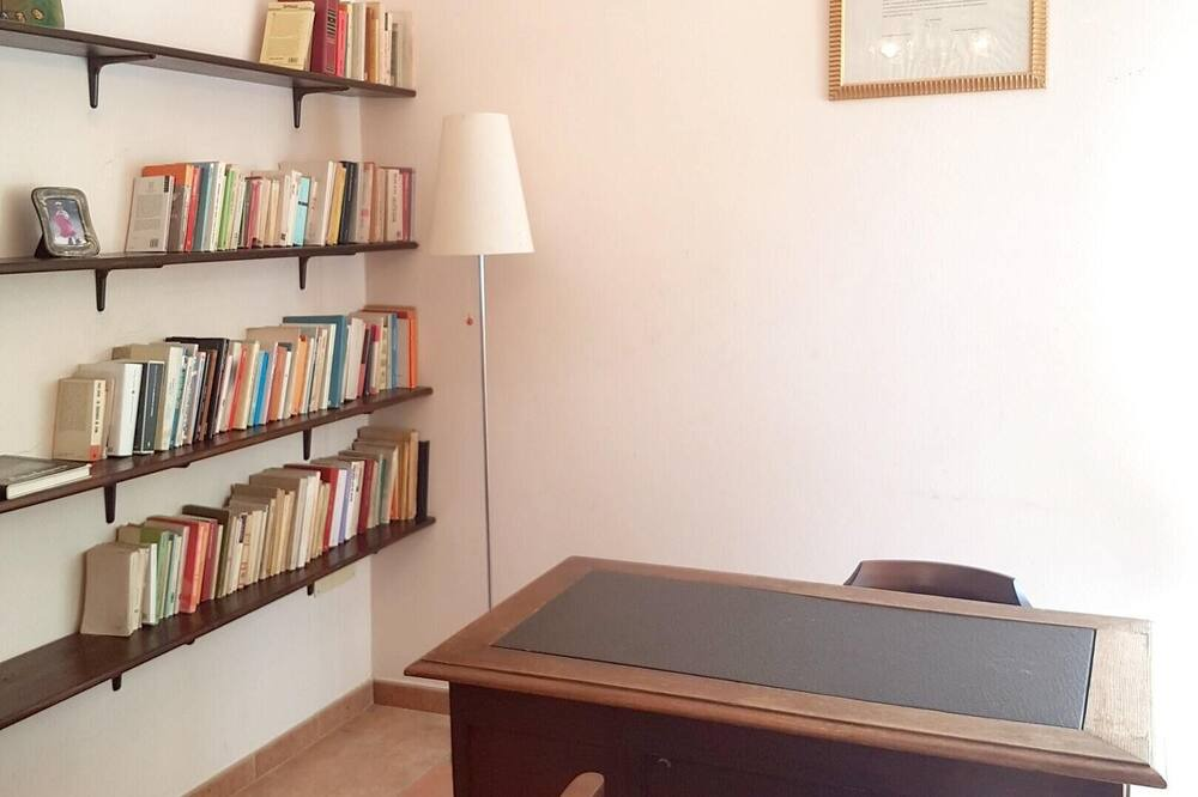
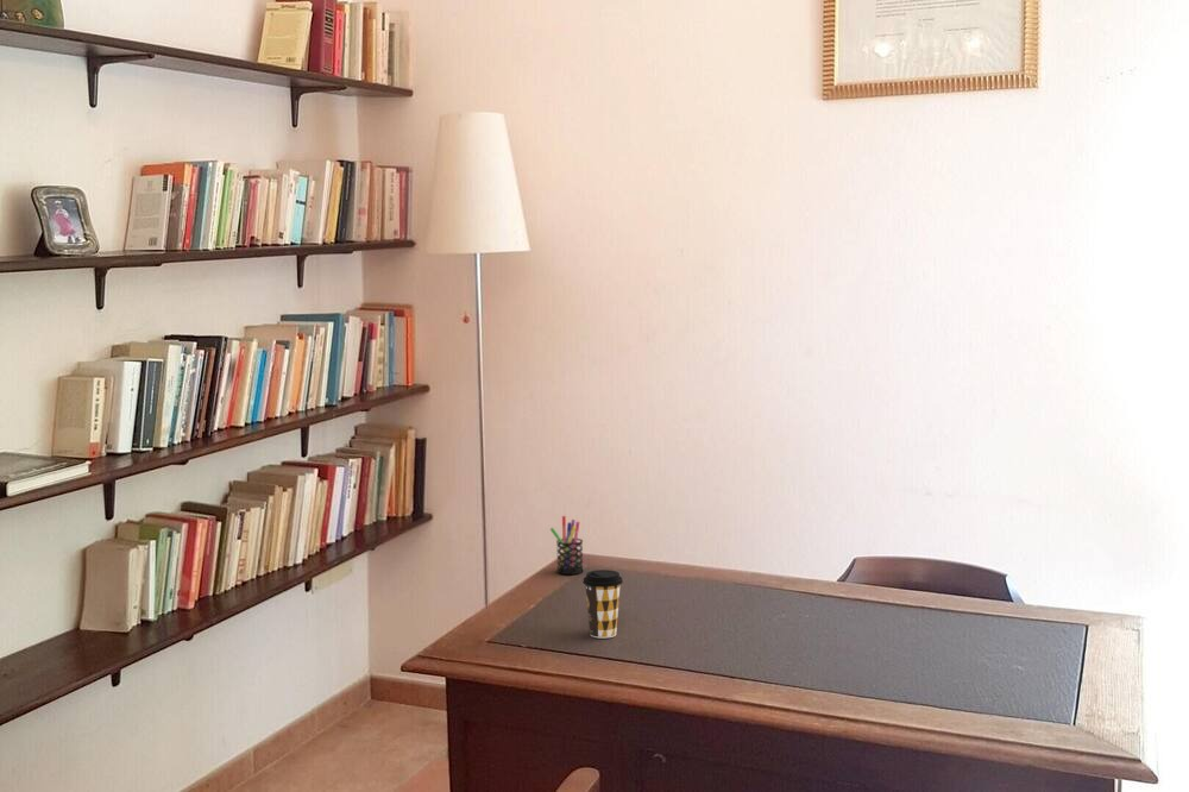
+ coffee cup [581,568,624,640]
+ pen holder [549,515,584,576]
